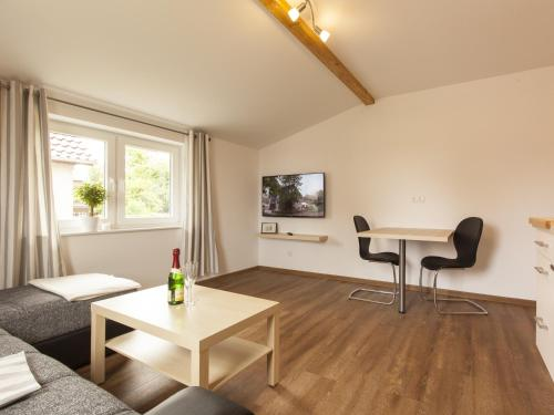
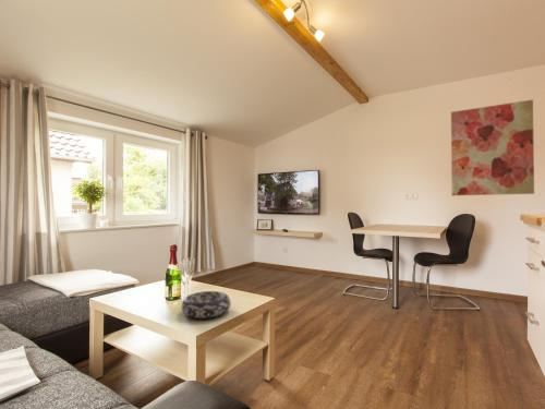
+ wall art [450,98,535,196]
+ decorative bowl [181,290,232,320]
